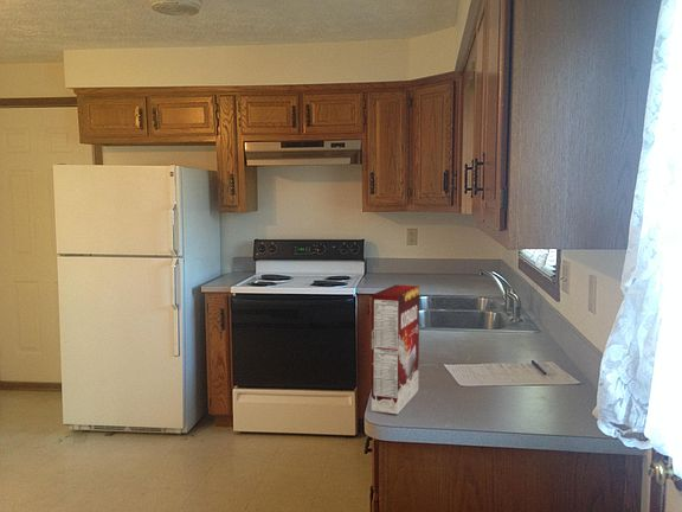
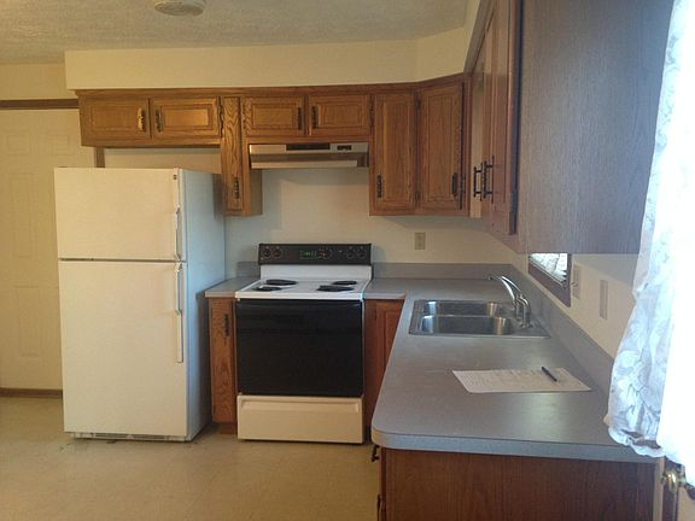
- cereal box [371,283,420,415]
